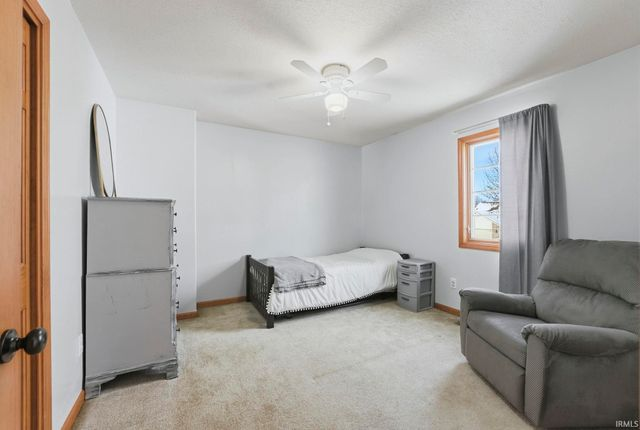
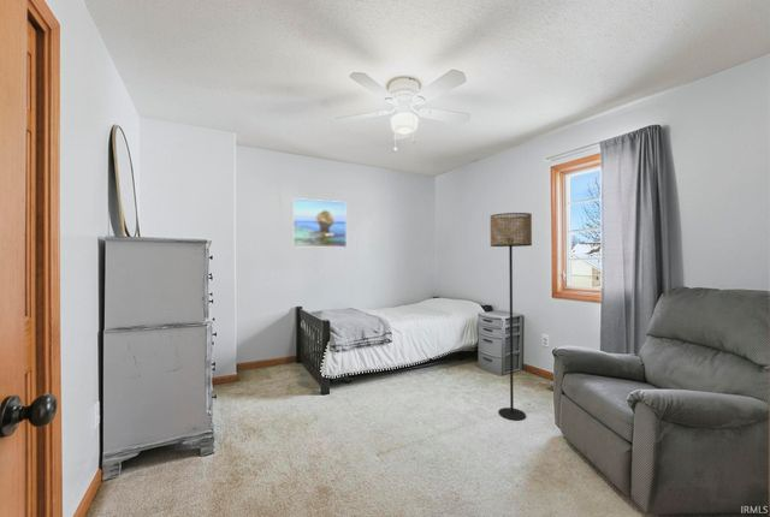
+ floor lamp [488,212,533,421]
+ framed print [291,197,348,249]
